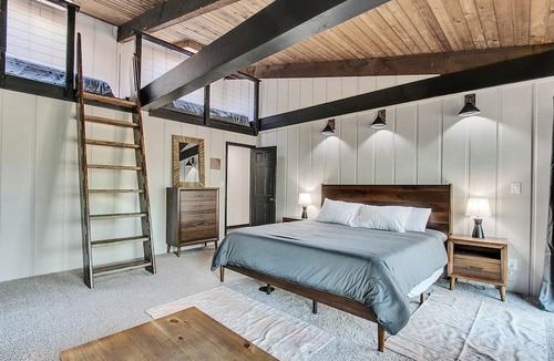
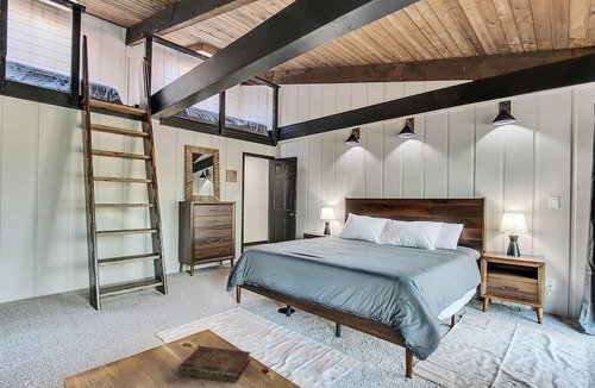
+ book [177,345,252,384]
